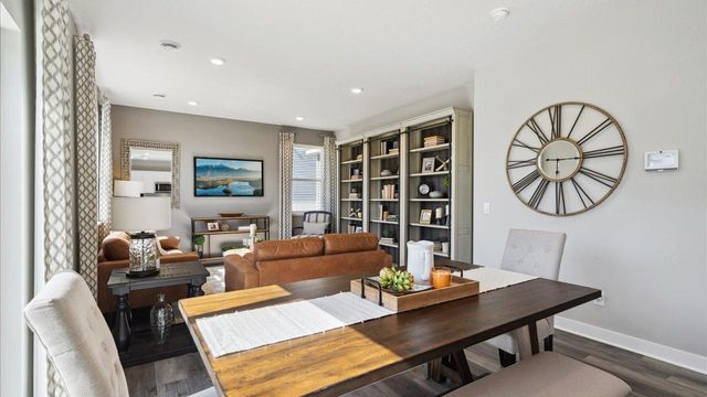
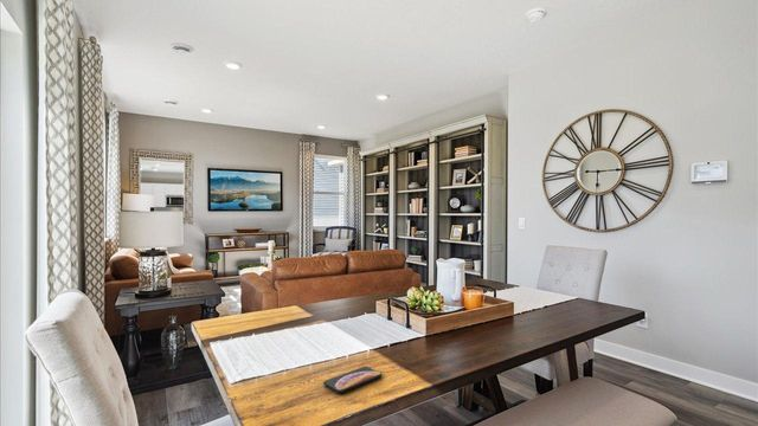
+ smartphone [322,366,383,394]
